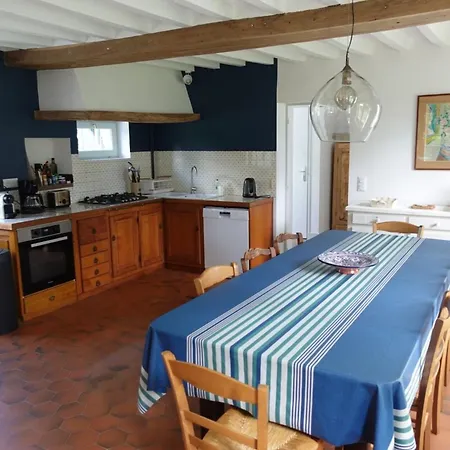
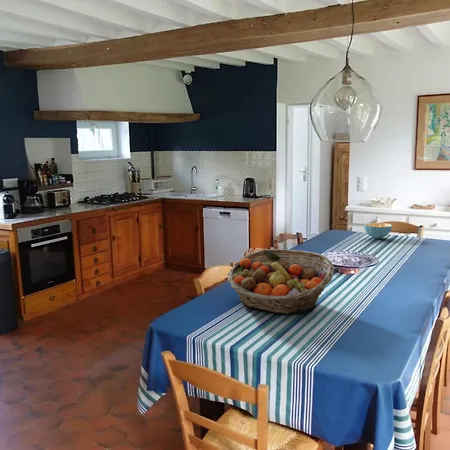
+ cereal bowl [363,222,393,240]
+ fruit basket [226,248,335,315]
